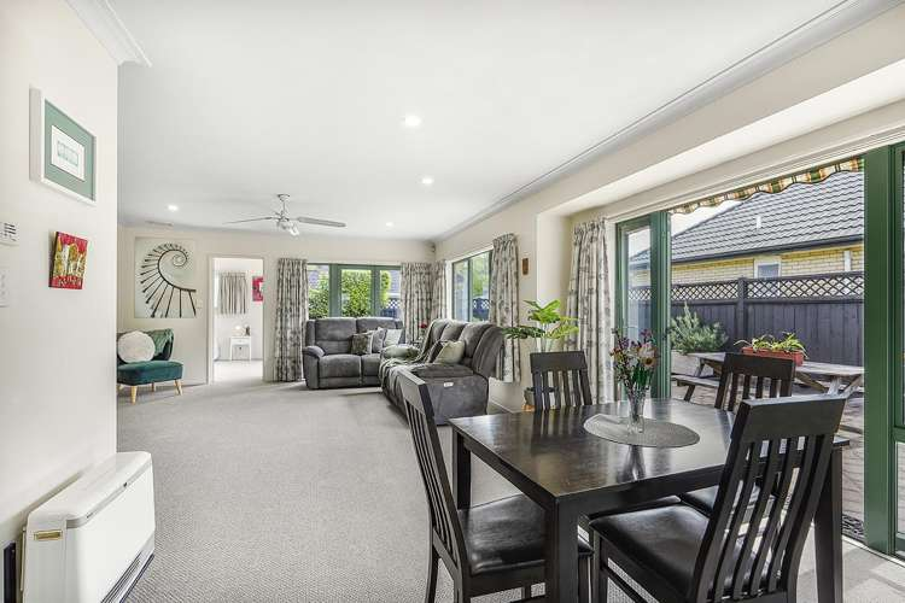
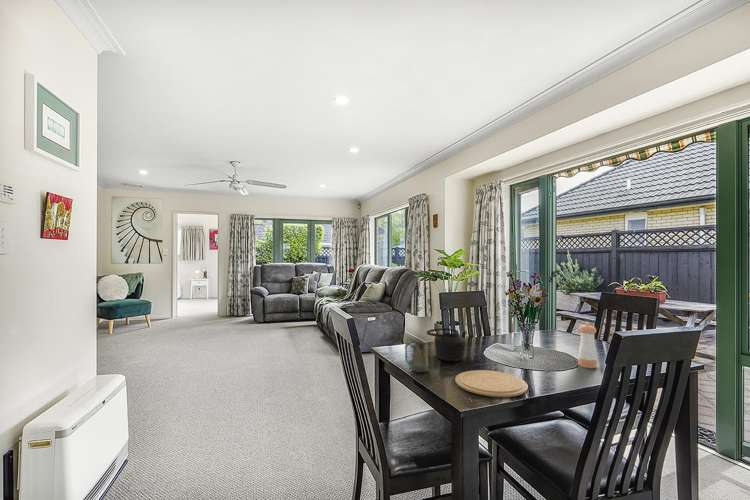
+ teapot [426,327,468,362]
+ plate [454,369,529,398]
+ mug [404,341,429,374]
+ pepper shaker [577,323,598,369]
